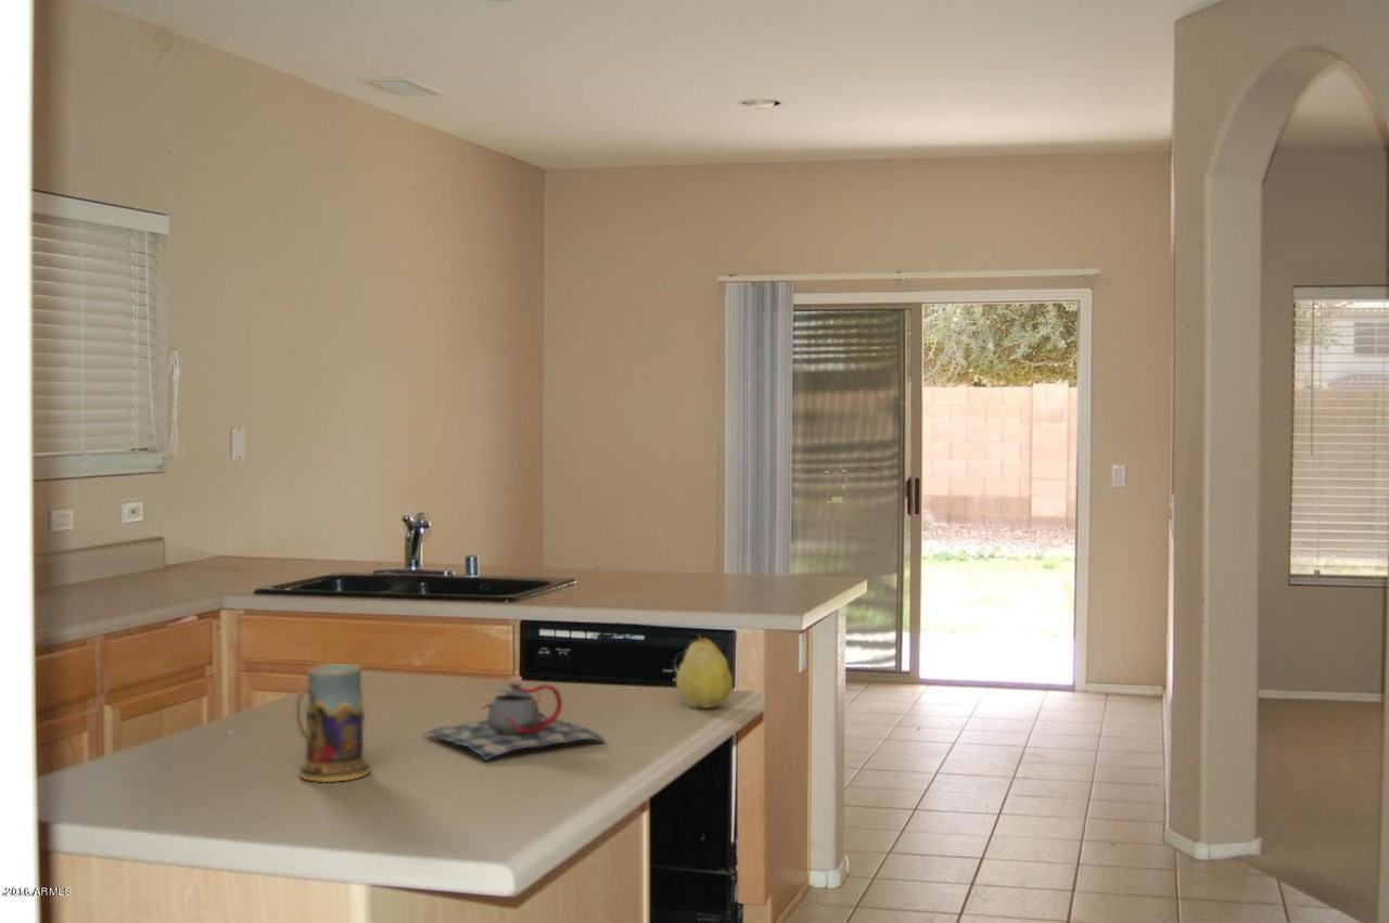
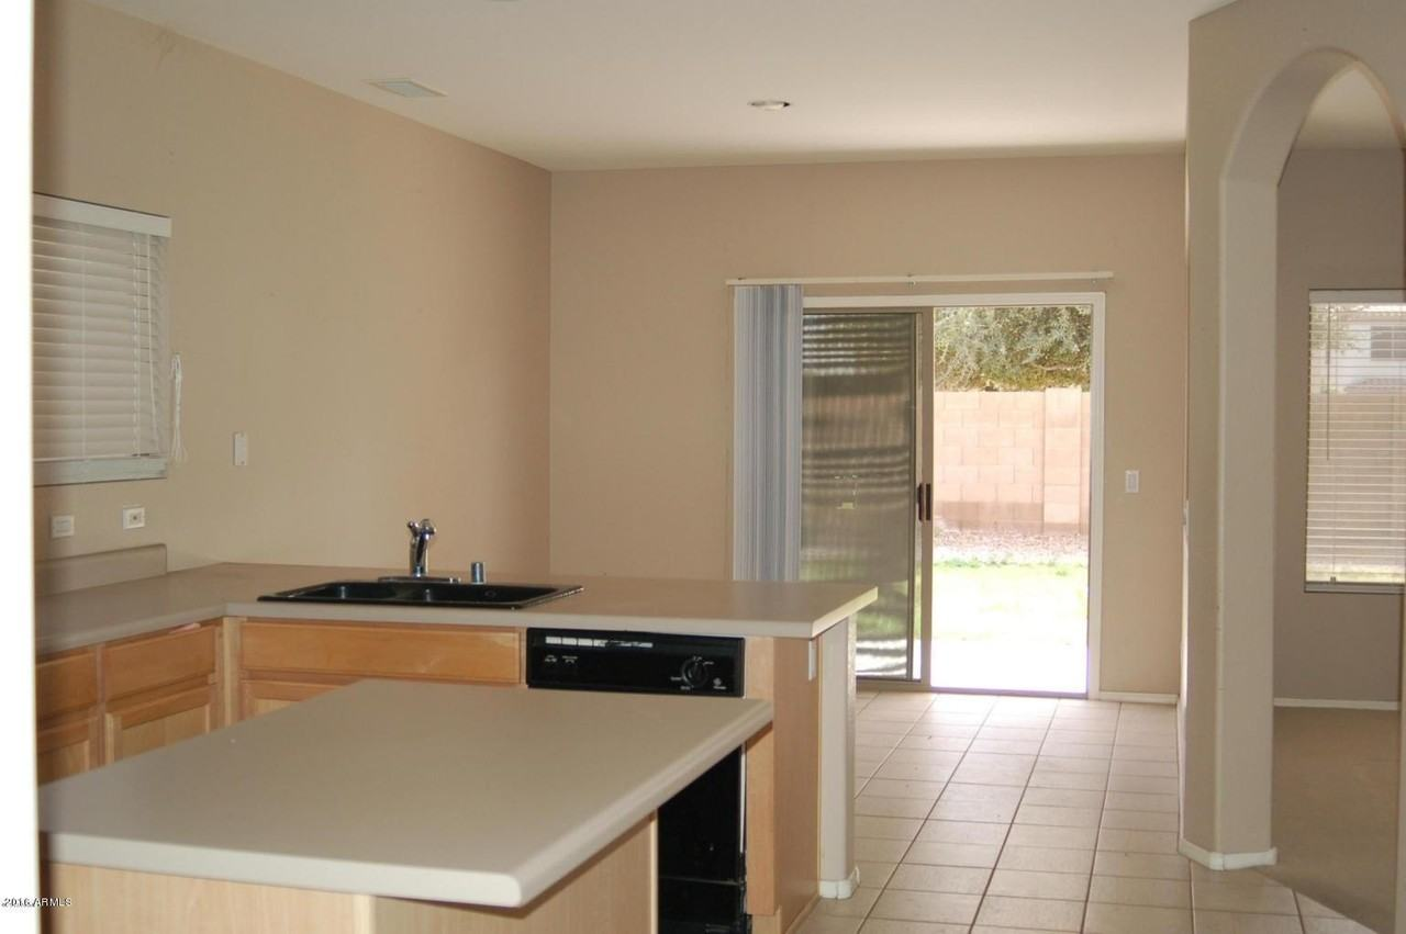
- fruit [675,632,734,709]
- mug [295,663,371,783]
- teapot [422,681,607,761]
